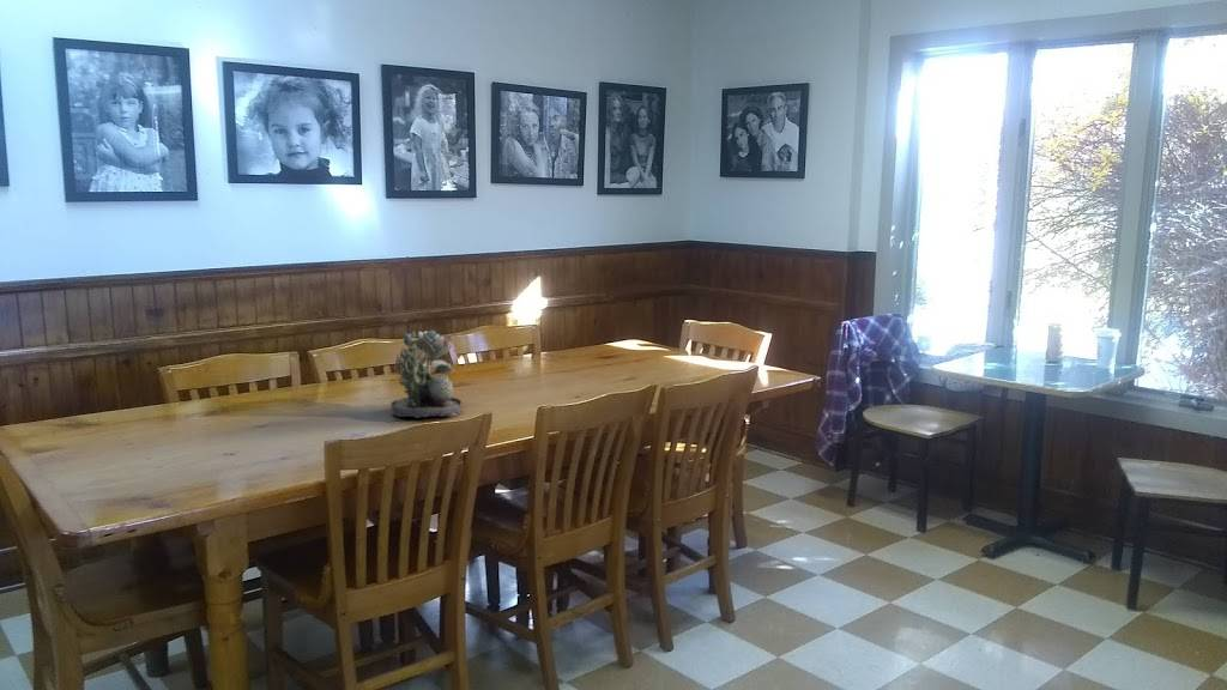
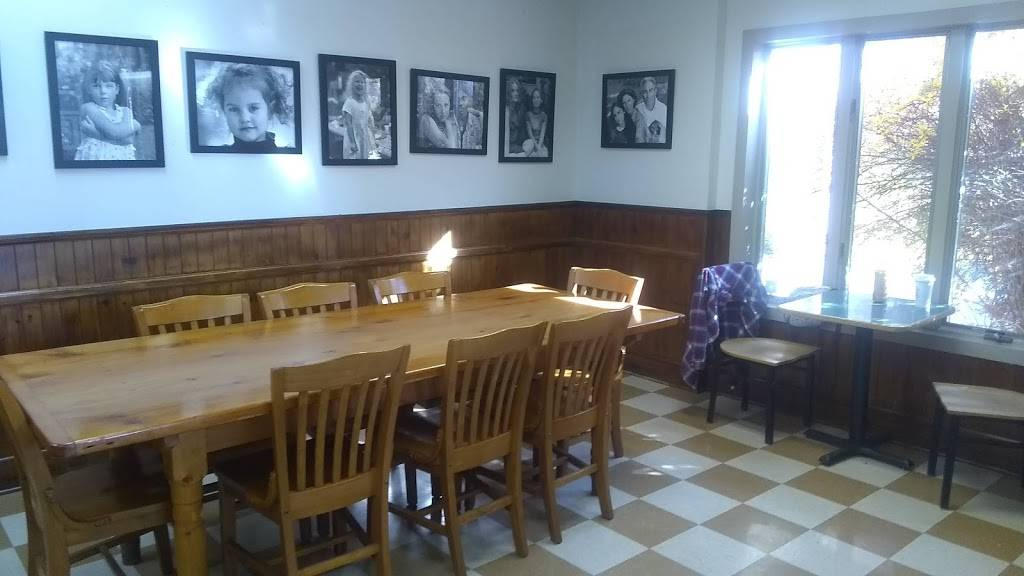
- succulent plant [389,329,463,419]
